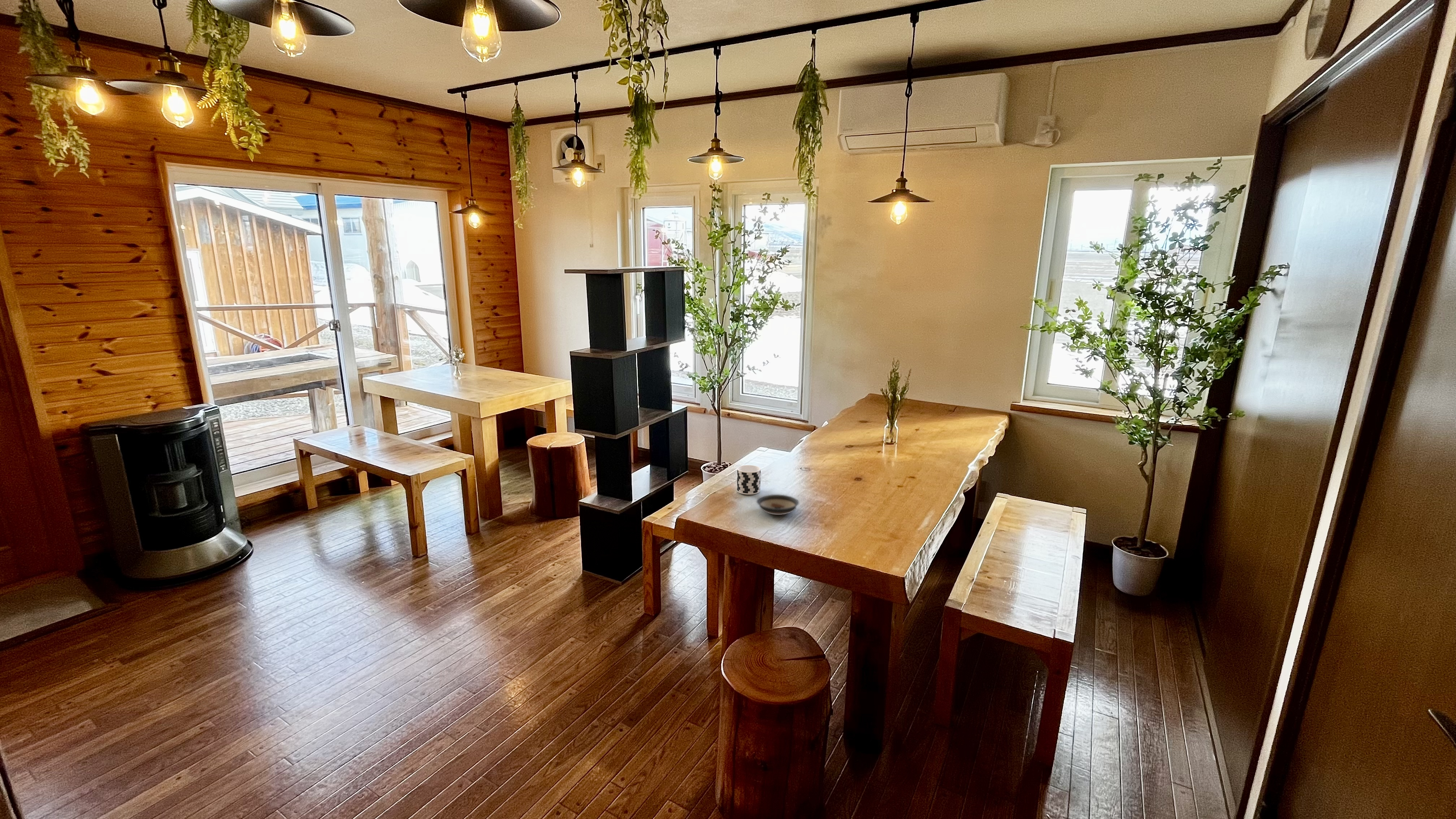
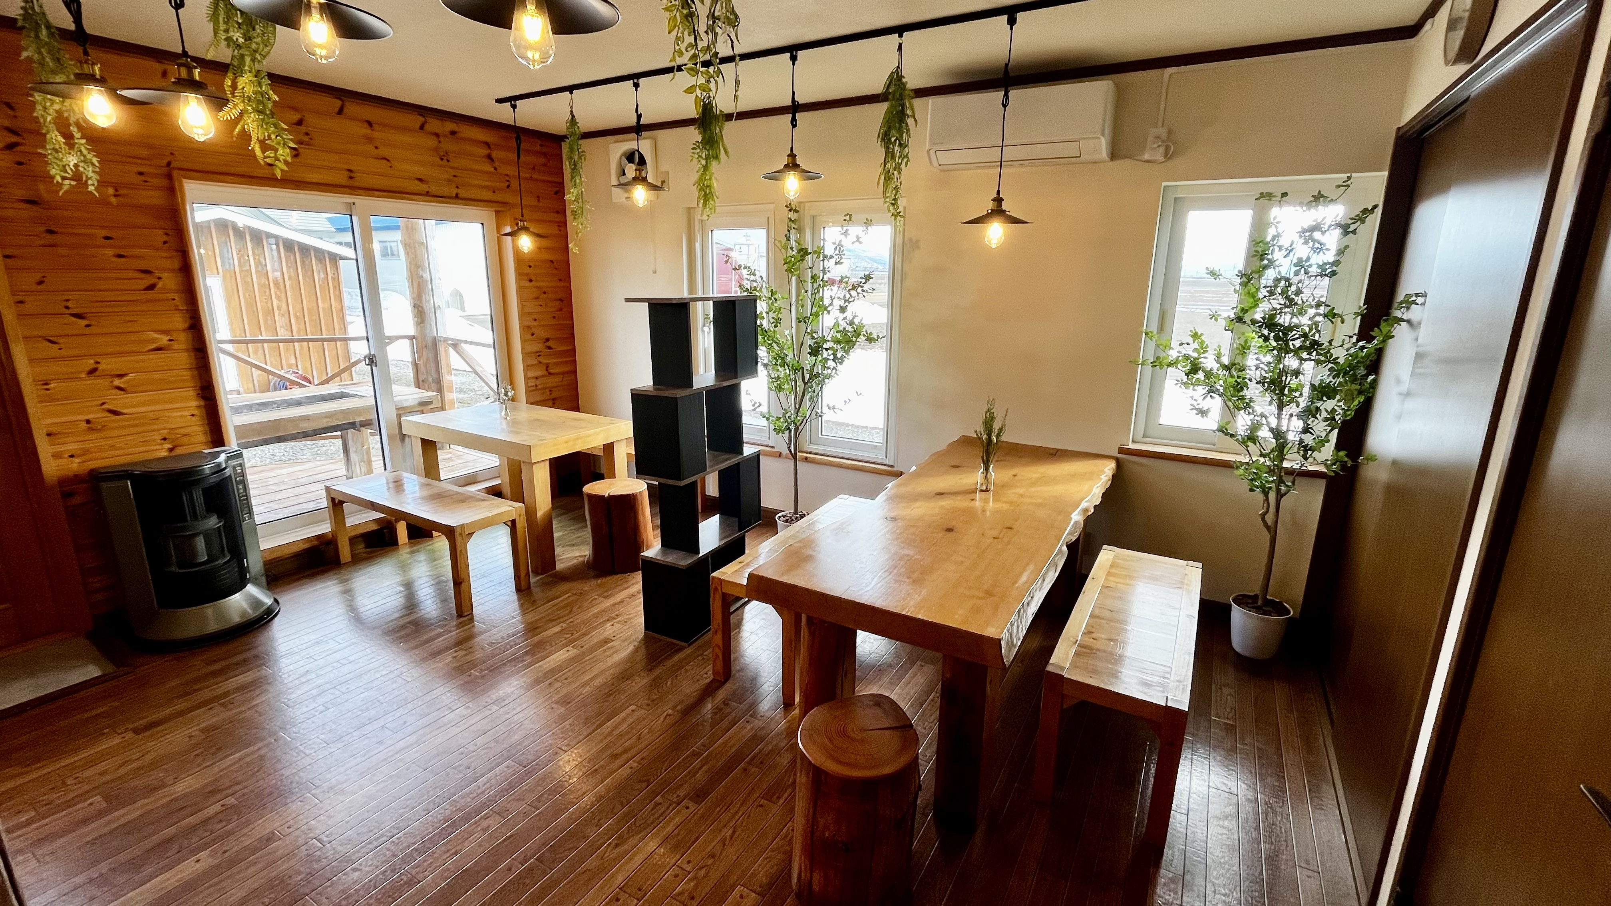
- cup [737,465,761,495]
- saucer [756,494,800,515]
